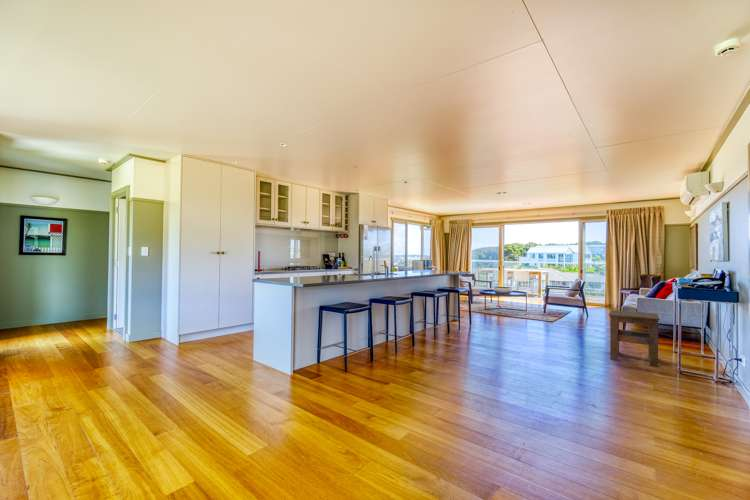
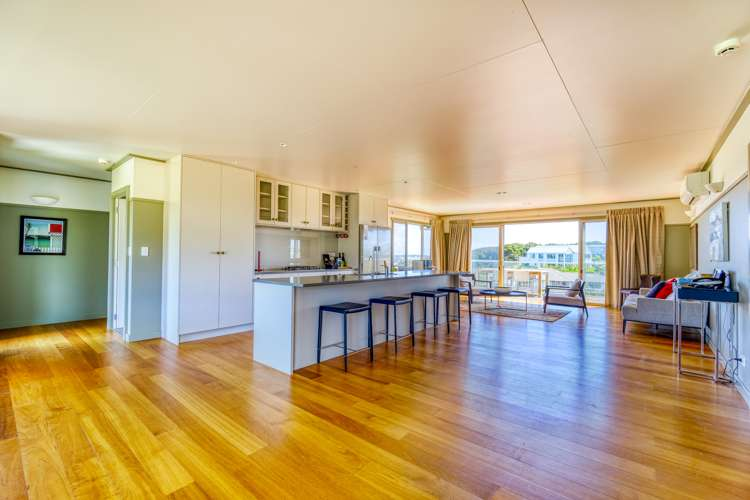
- side table [608,309,660,368]
